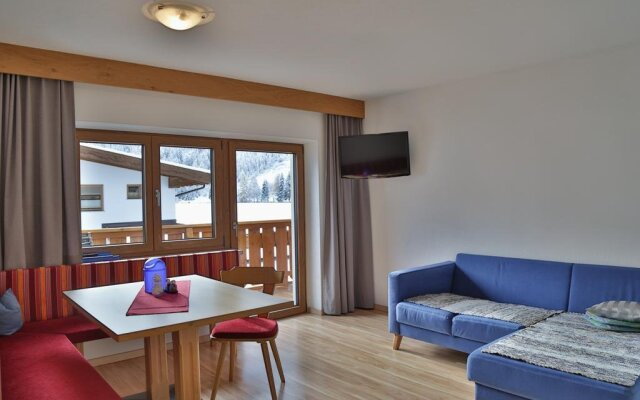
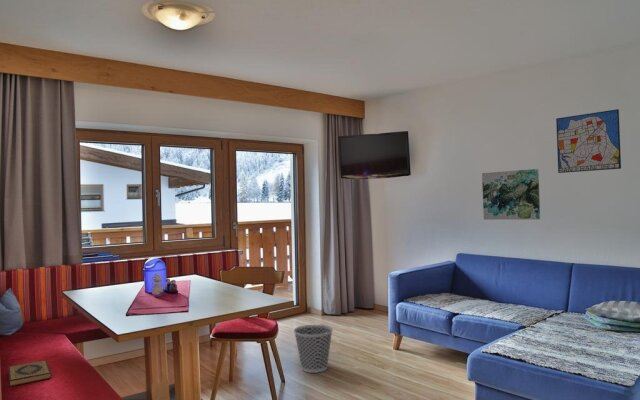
+ wastebasket [293,324,334,374]
+ wall art [481,168,541,221]
+ wall art [555,108,622,174]
+ hardback book [8,359,52,388]
